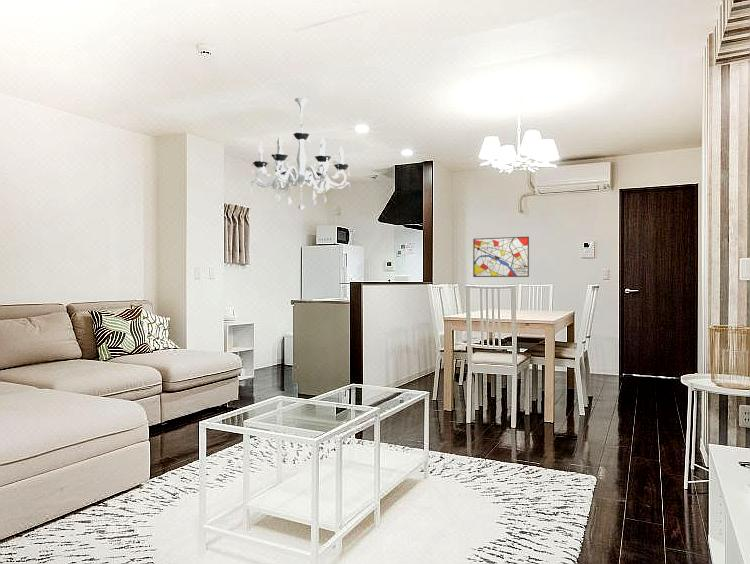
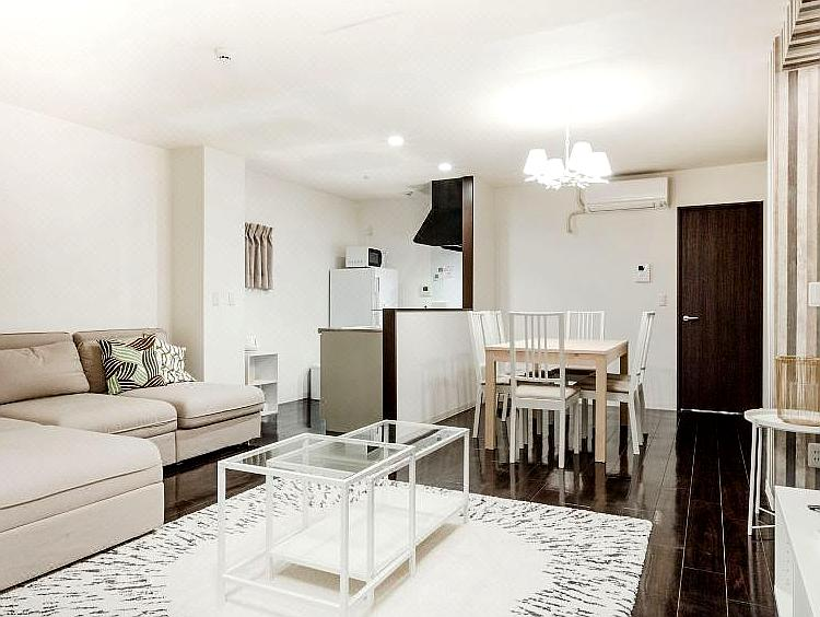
- wall art [472,236,530,278]
- chandelier [250,97,351,211]
